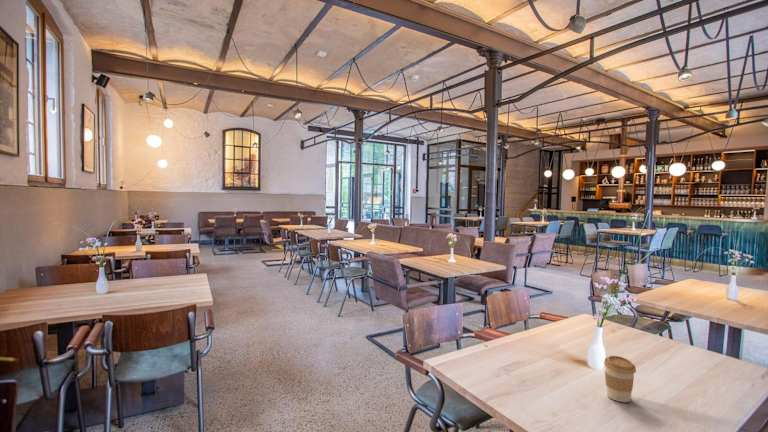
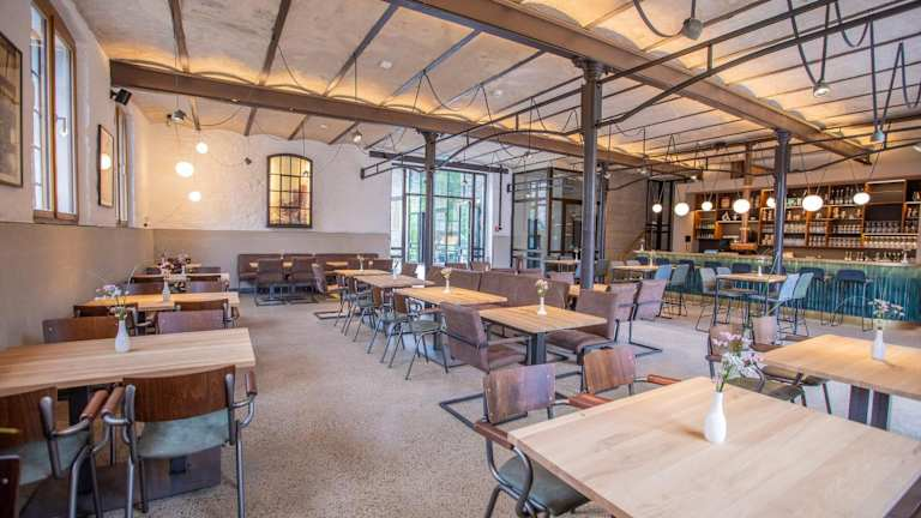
- coffee cup [603,355,637,403]
